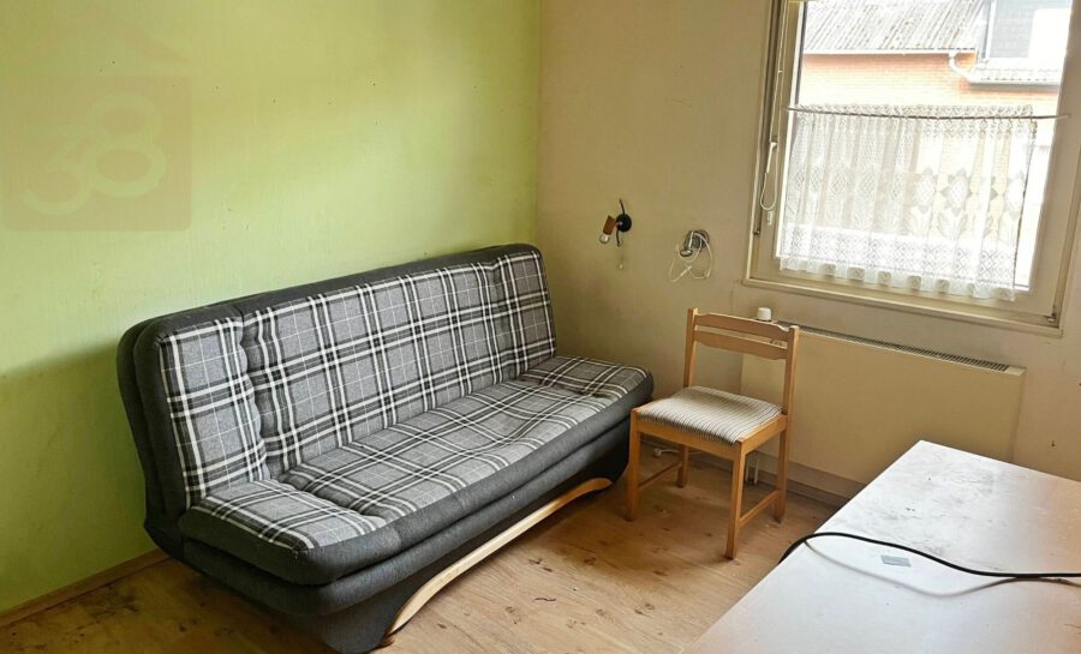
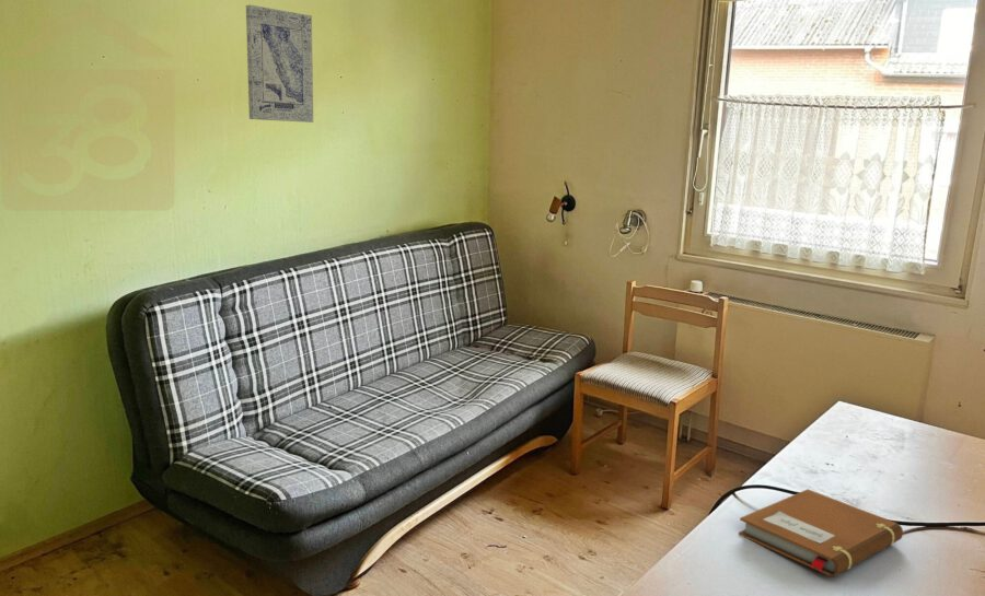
+ notebook [738,488,904,577]
+ wall art [245,4,314,124]
